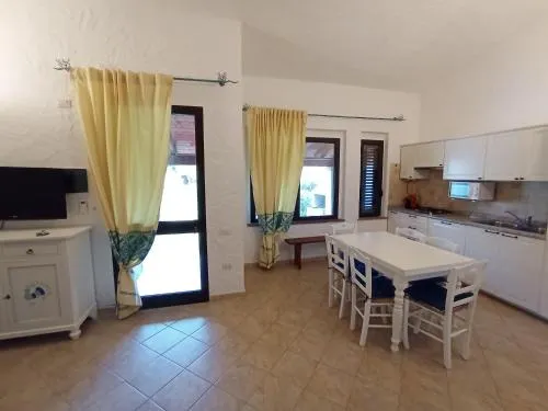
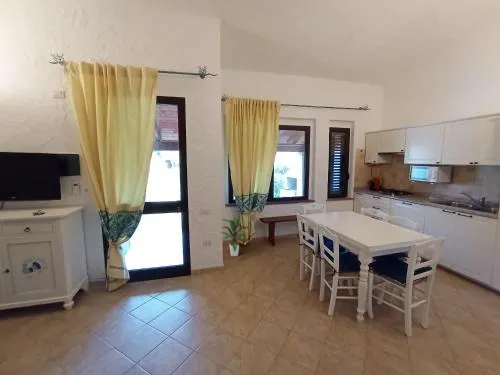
+ indoor plant [221,214,248,257]
